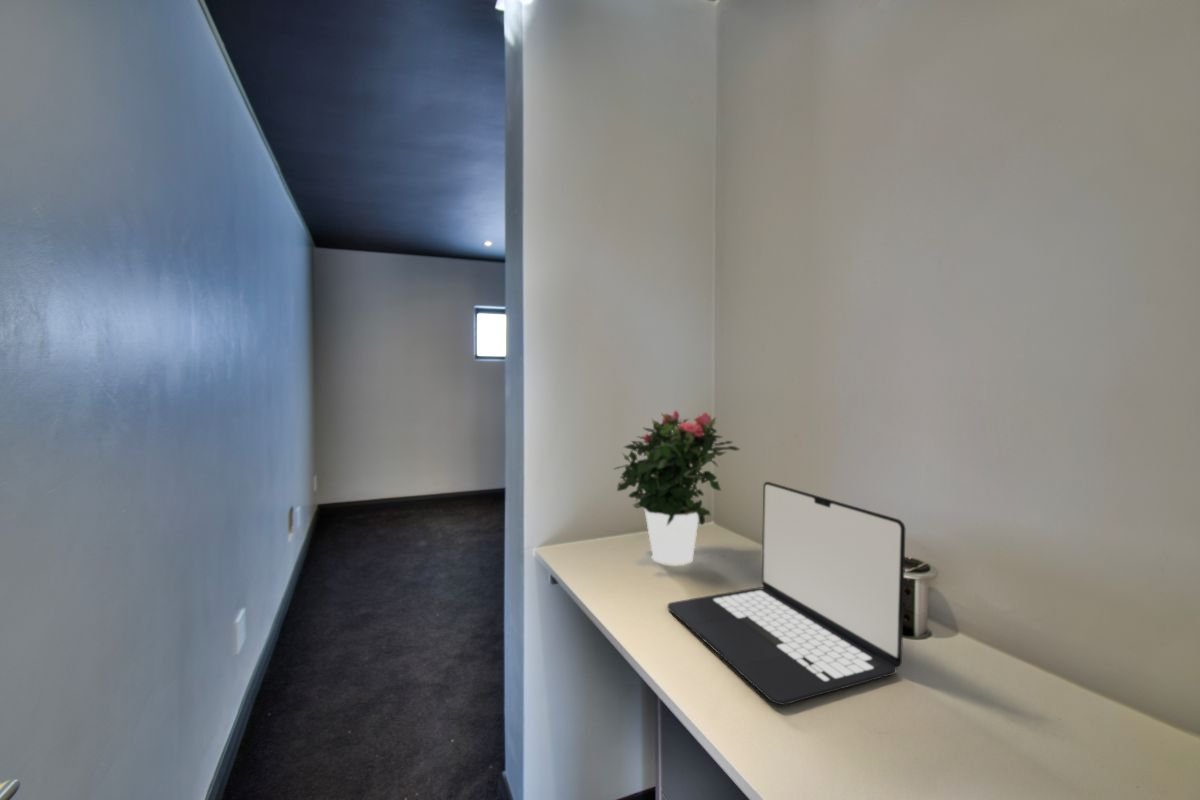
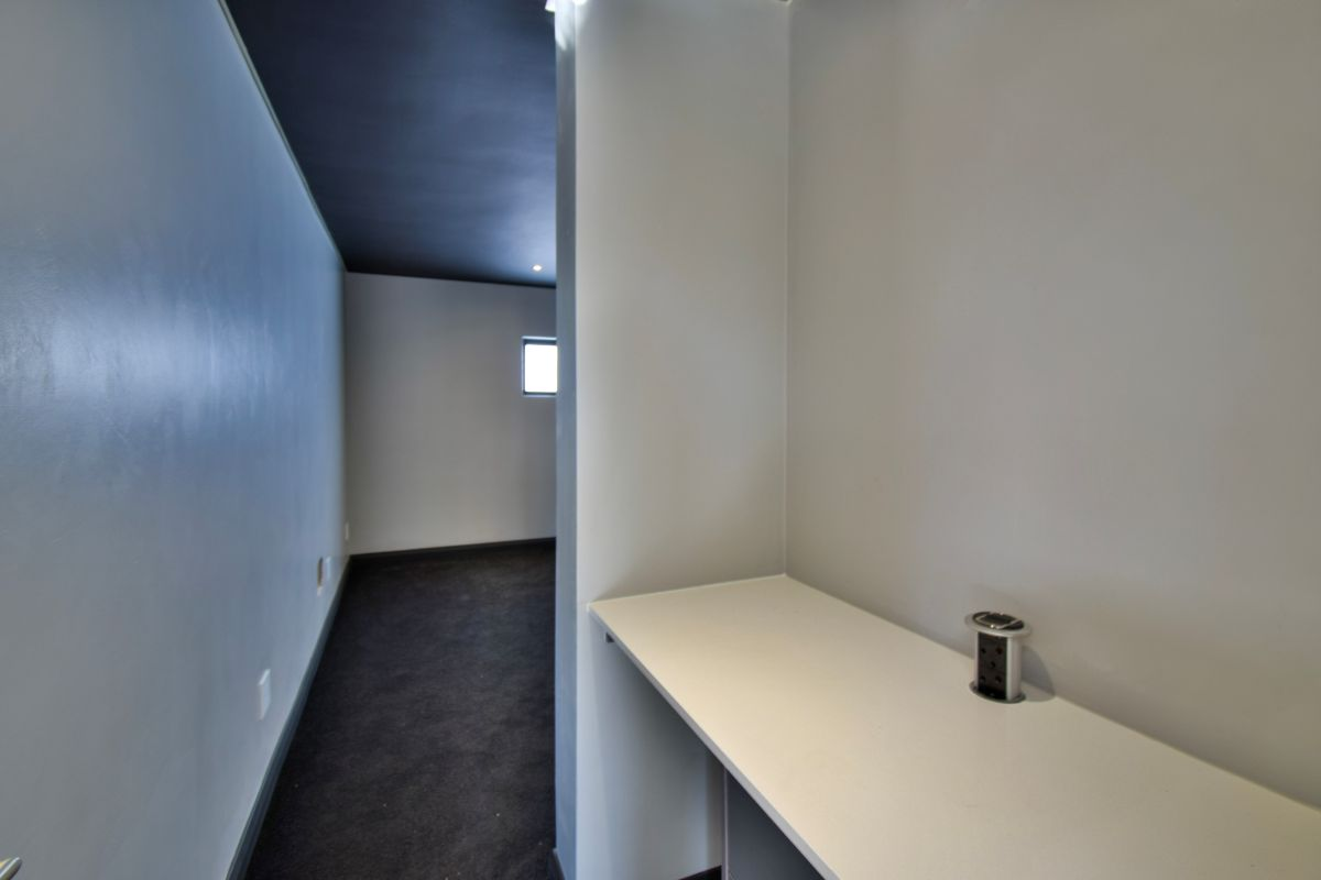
- laptop [667,481,907,706]
- potted flower [612,409,741,566]
